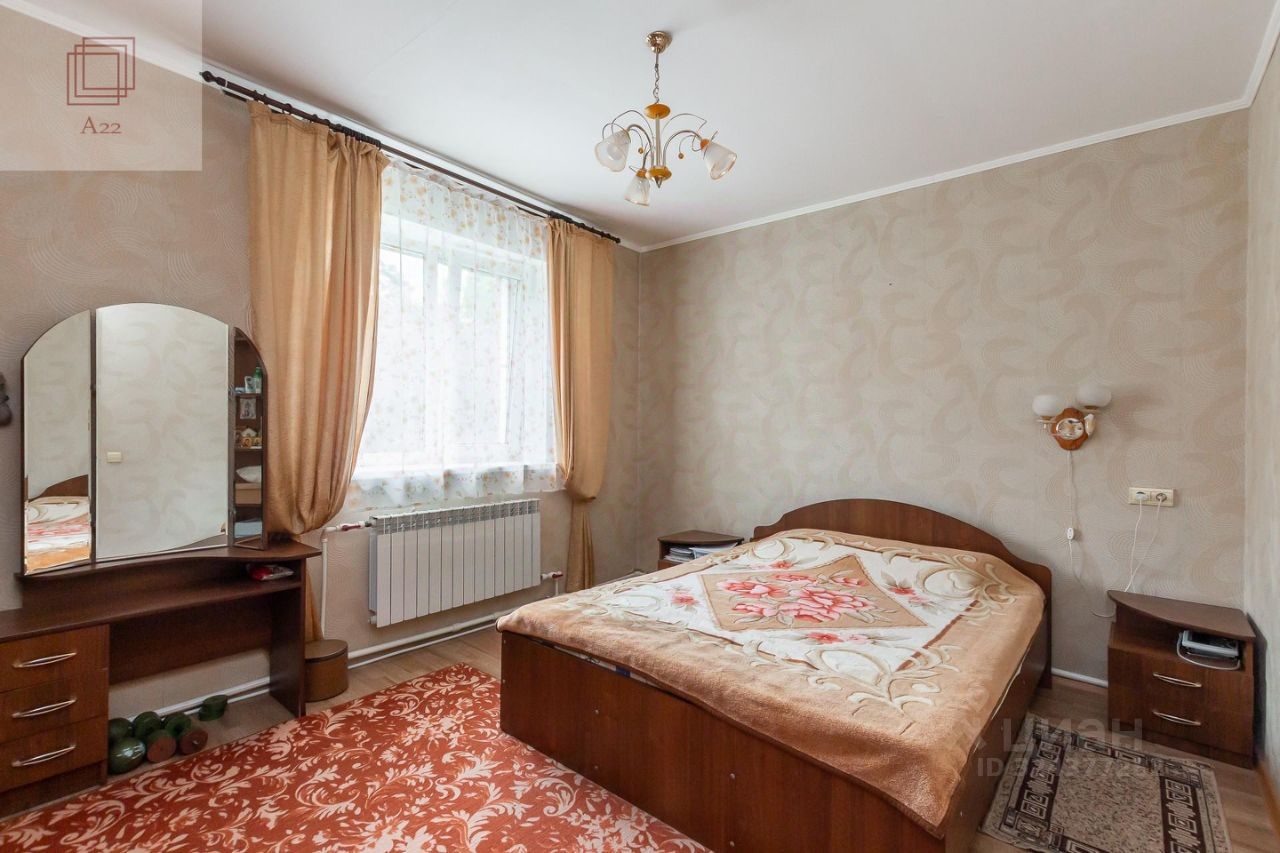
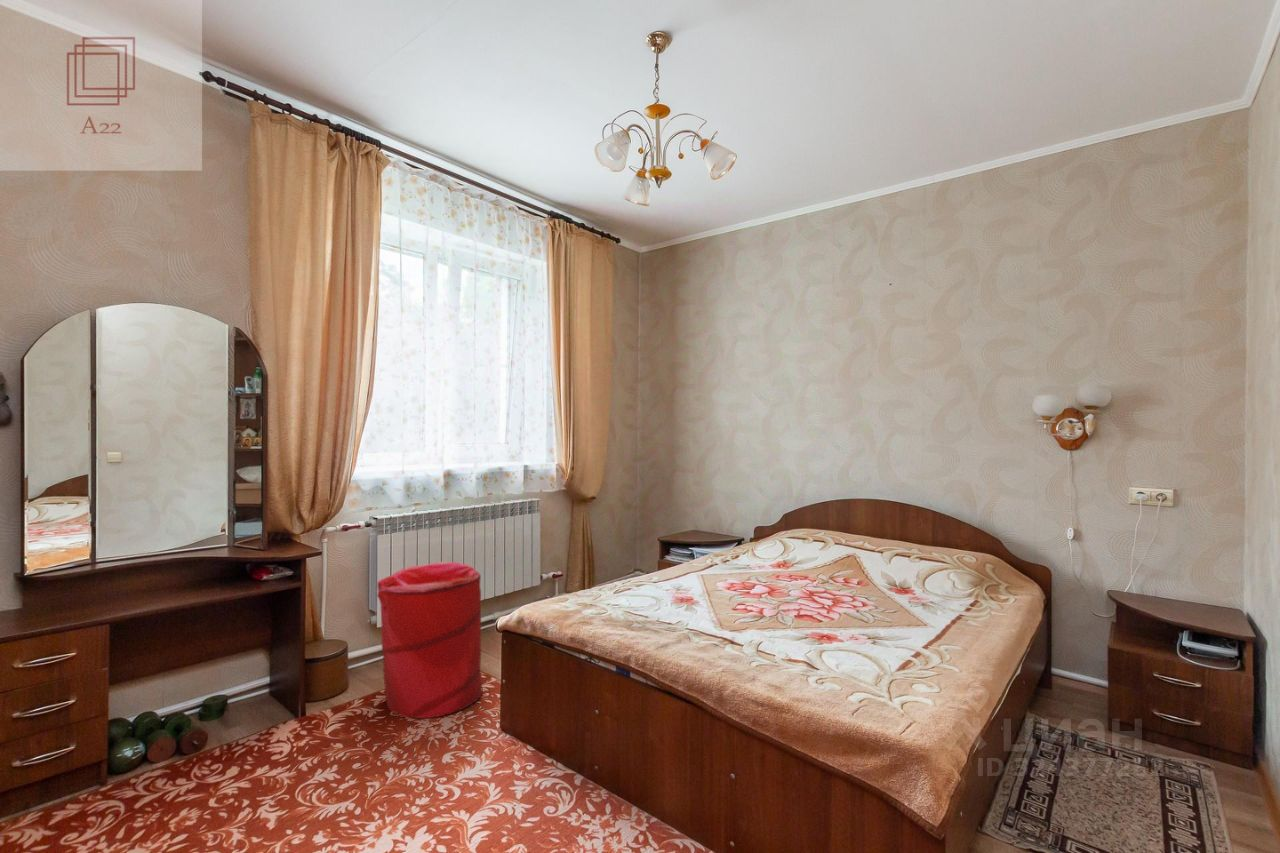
+ laundry hamper [376,561,483,719]
